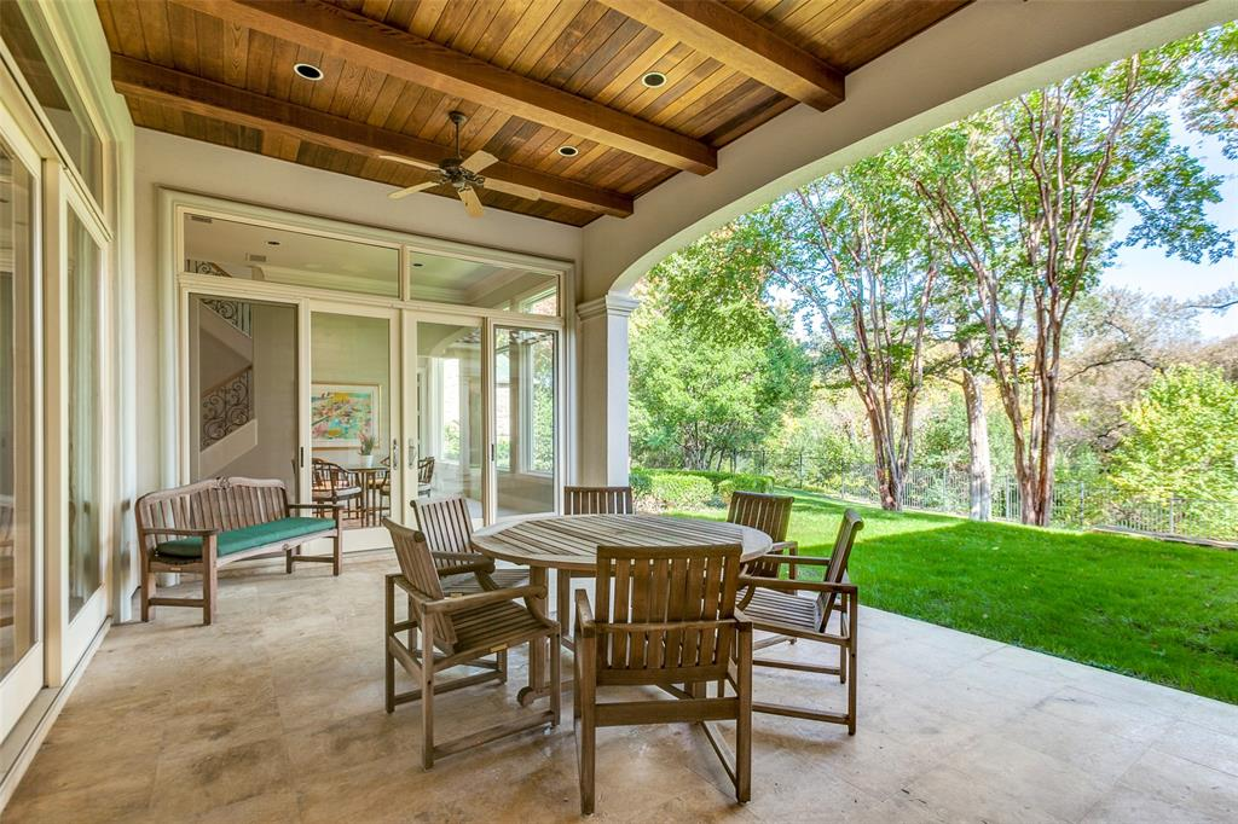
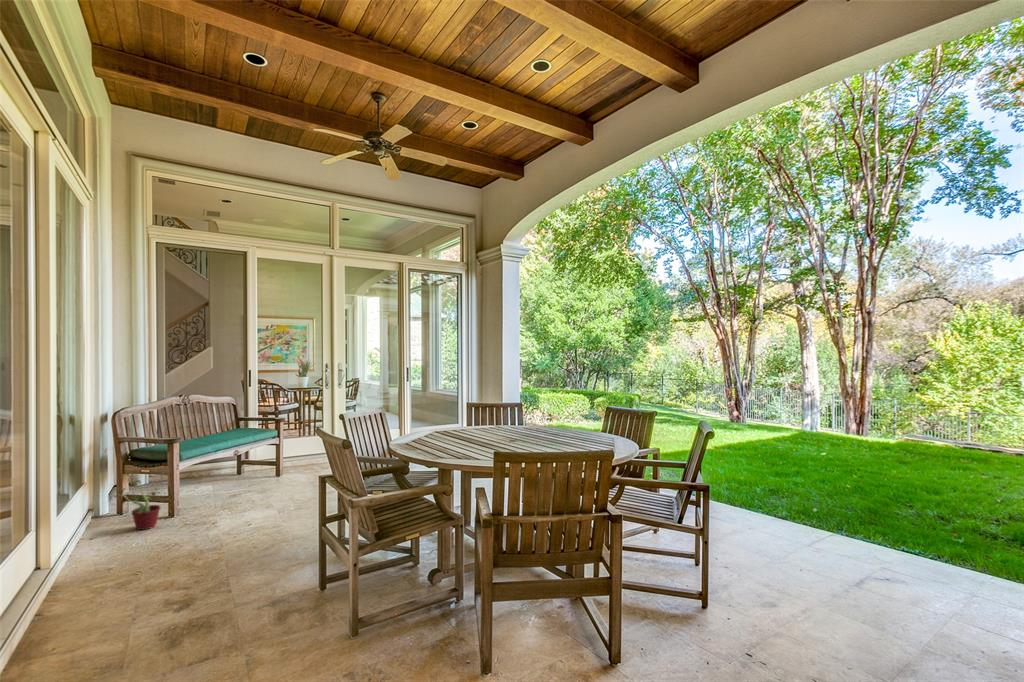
+ potted plant [107,479,163,531]
